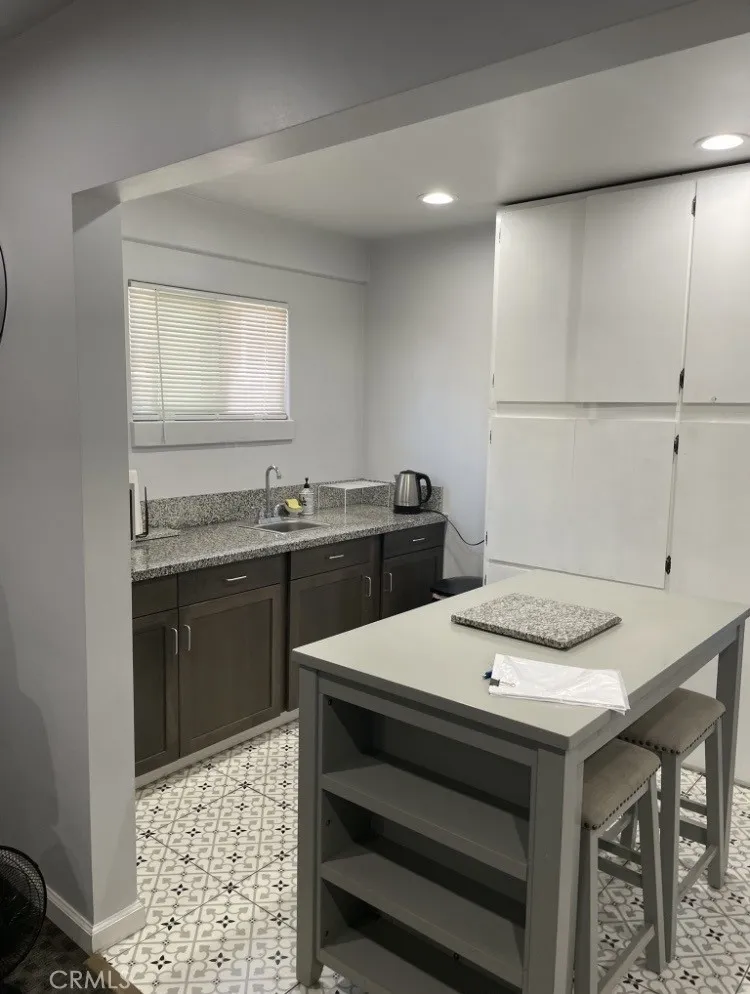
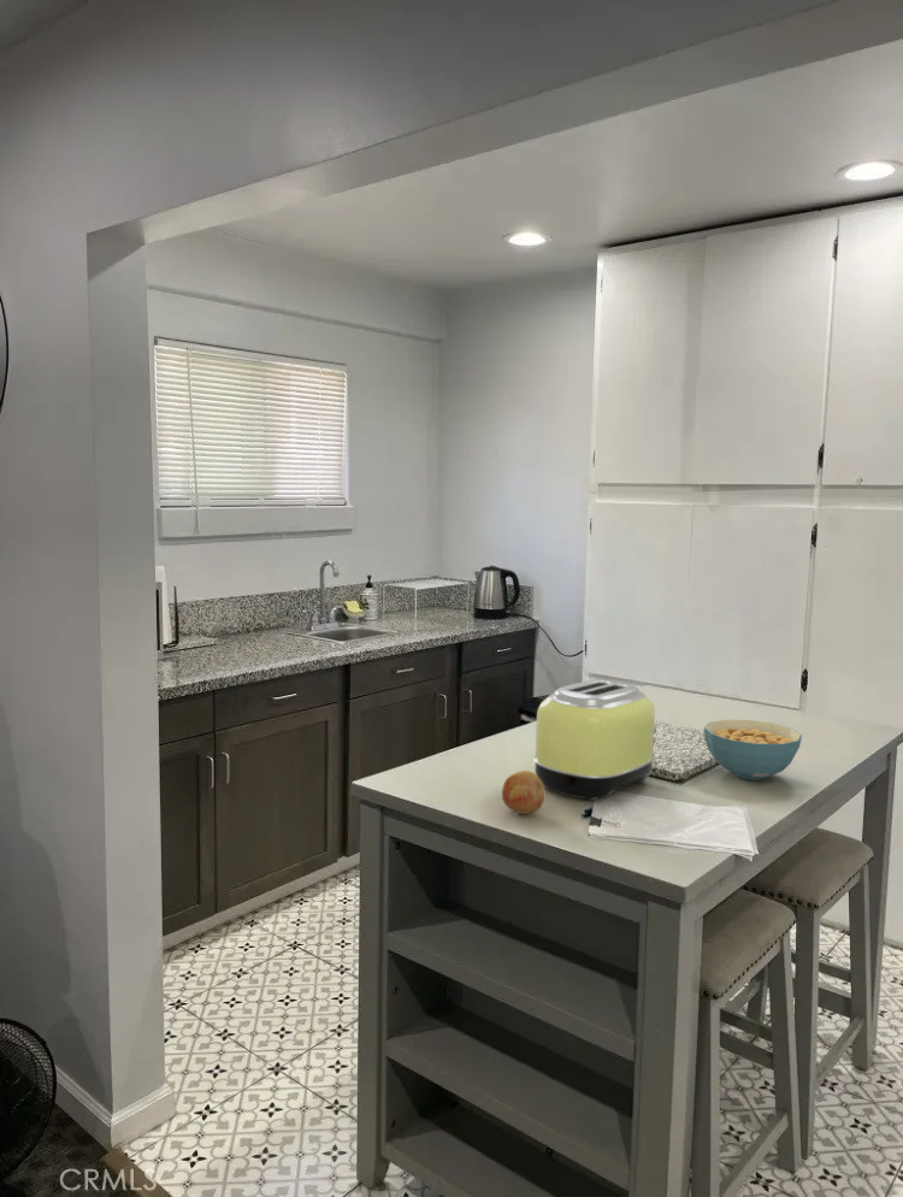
+ fruit [501,770,547,815]
+ cereal bowl [703,719,803,780]
+ toaster [532,679,657,802]
